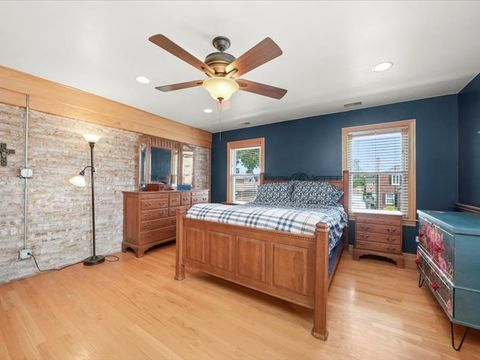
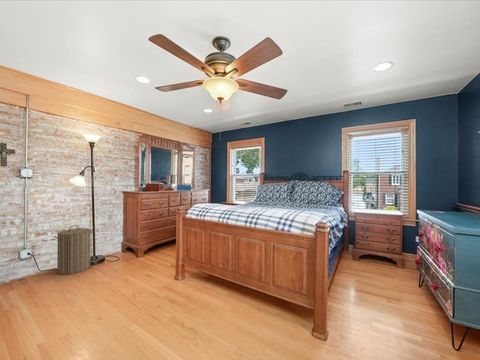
+ laundry hamper [53,224,94,276]
